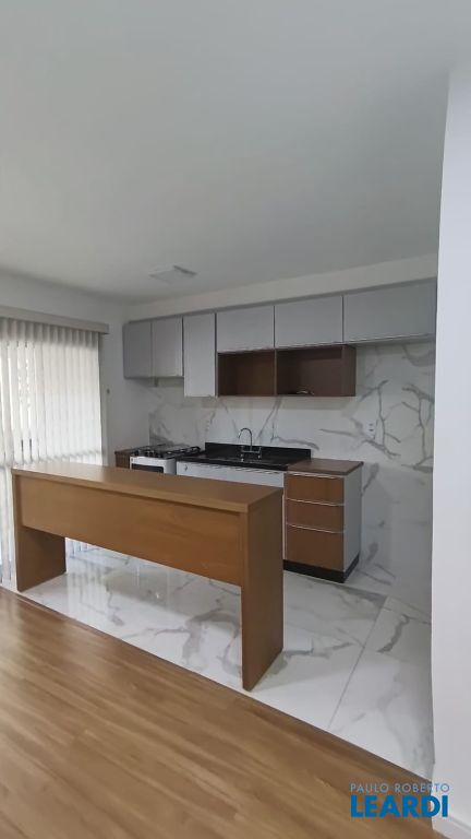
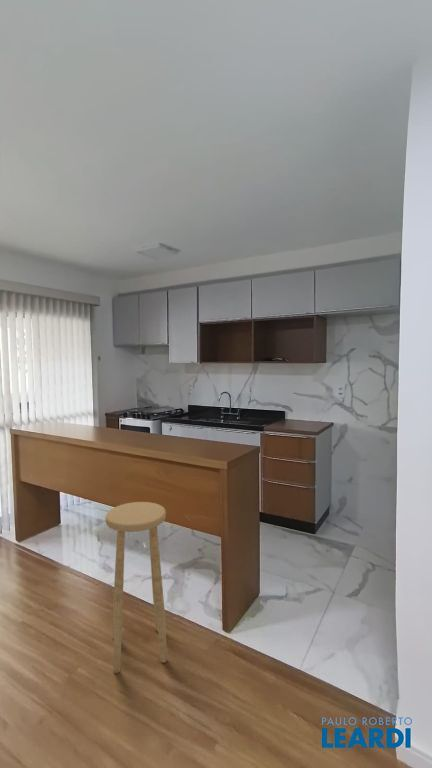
+ stool [104,501,168,674]
